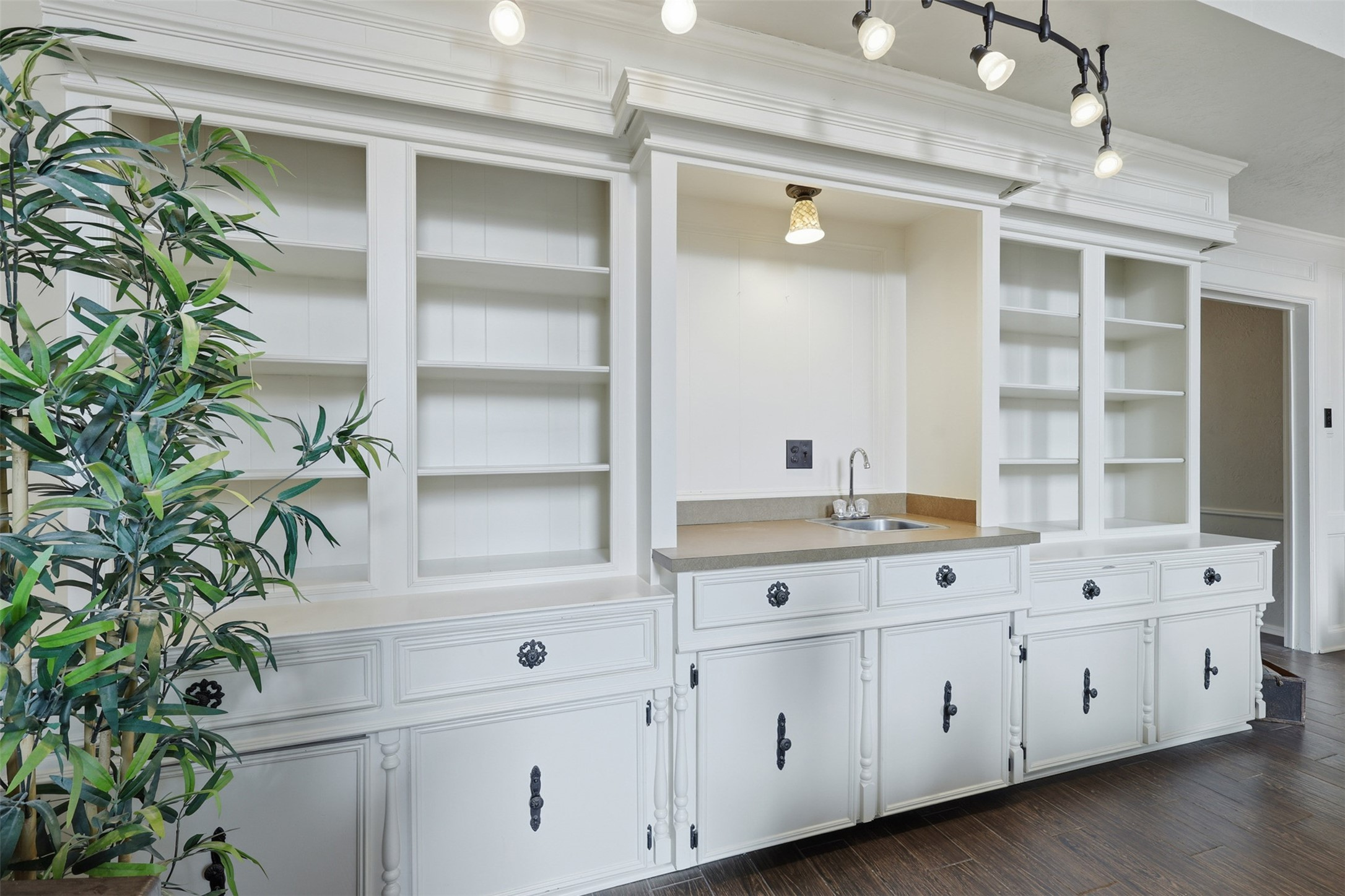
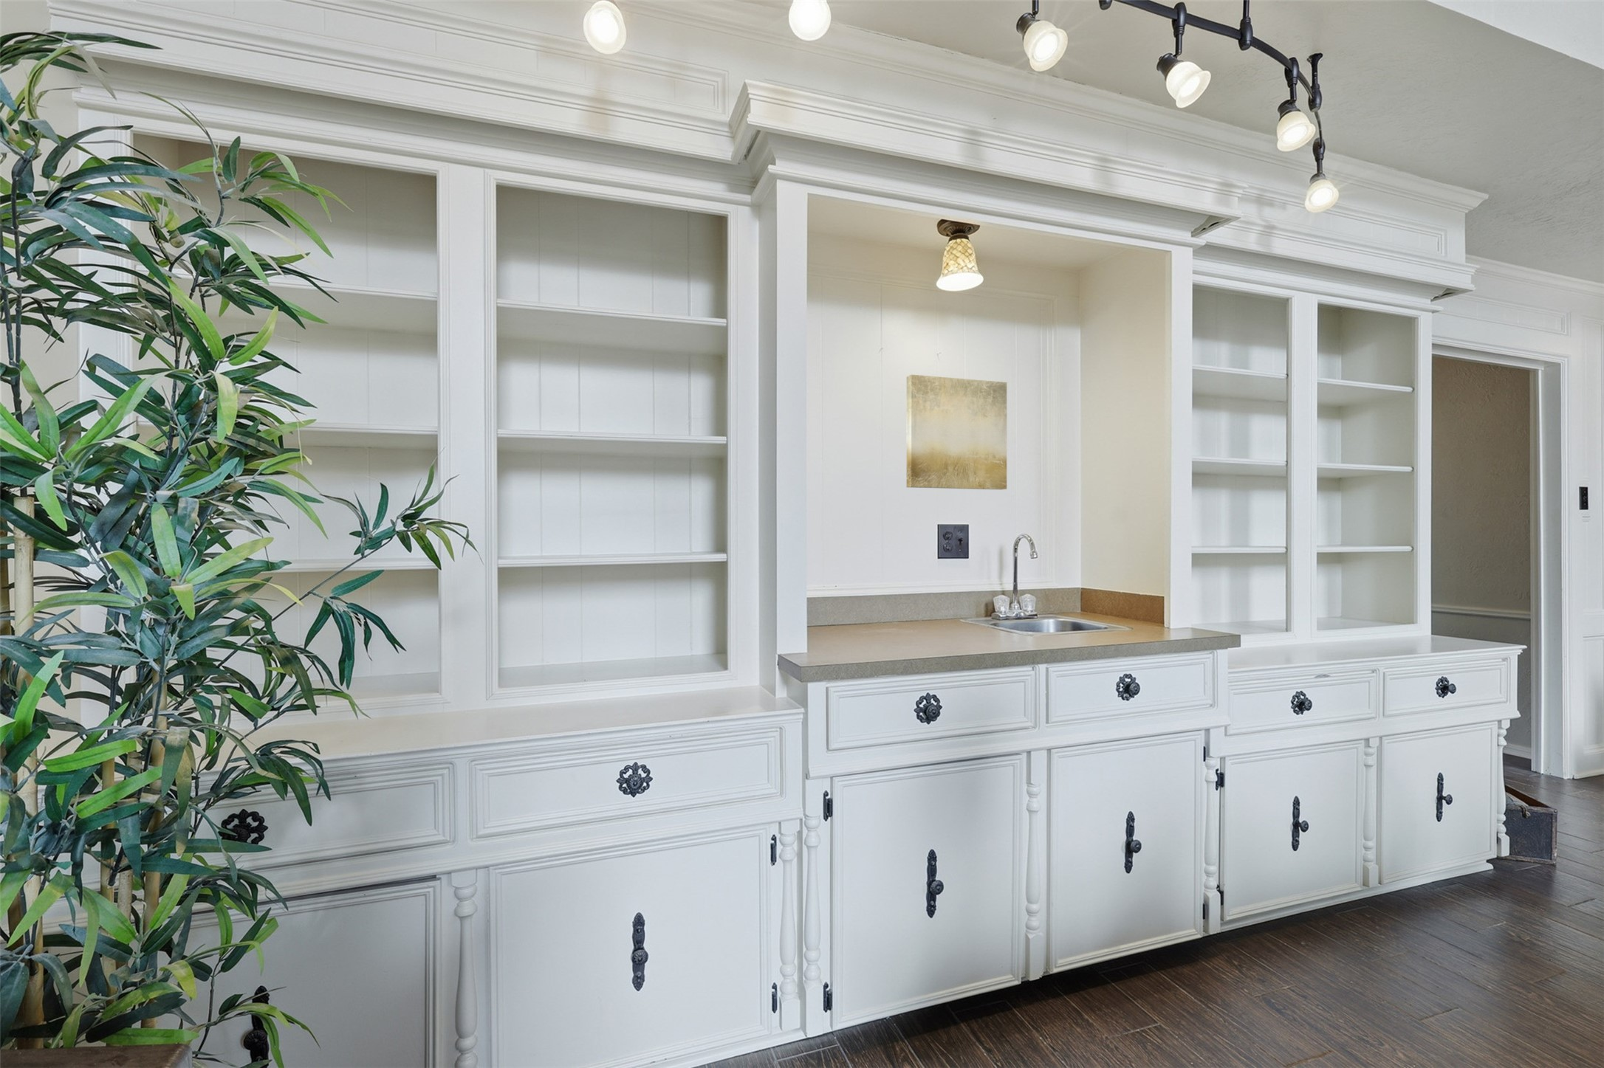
+ wall art [906,373,1008,490]
